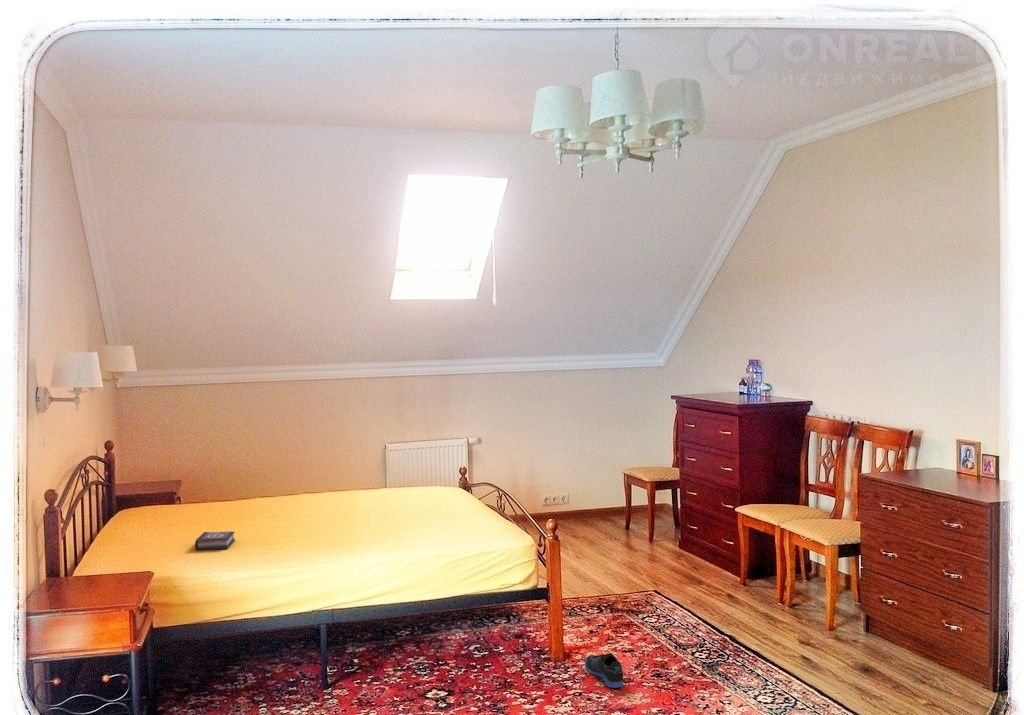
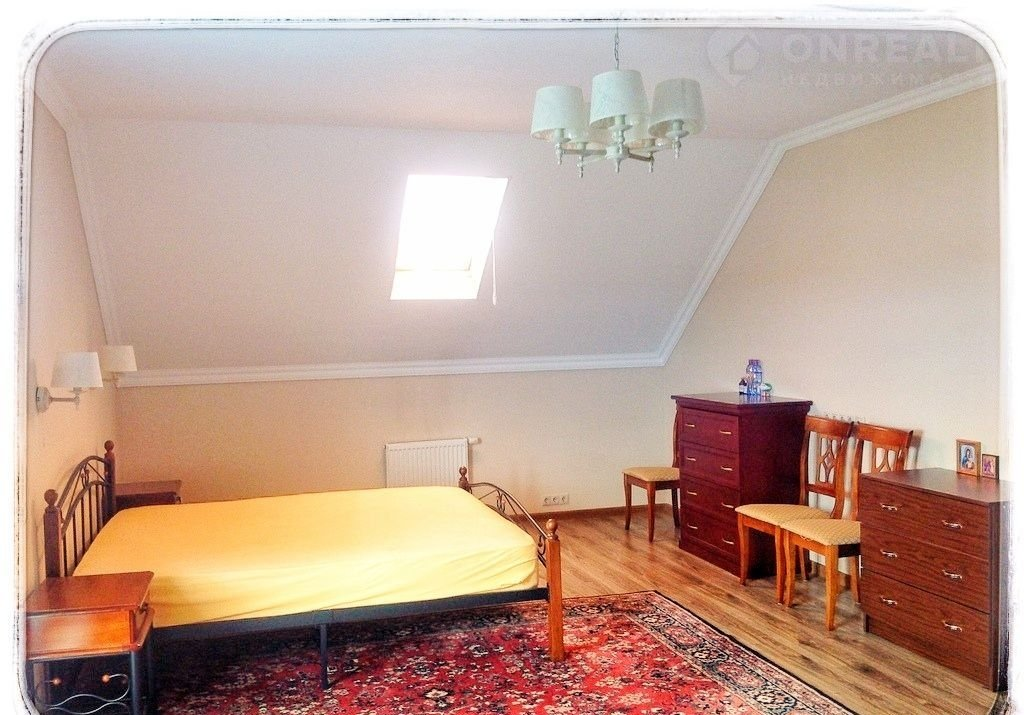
- book [194,530,236,551]
- sneaker [584,652,624,689]
